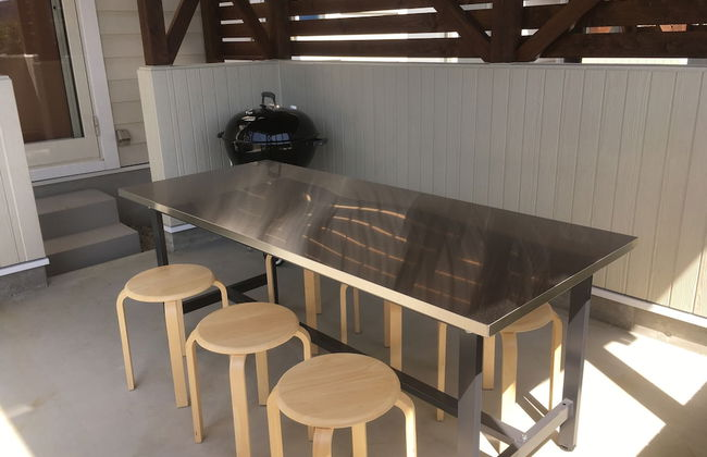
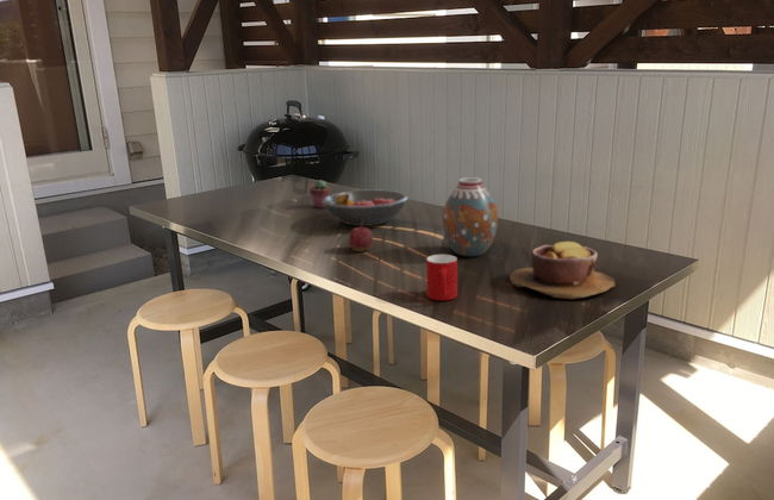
+ bowl [508,240,617,300]
+ potted succulent [308,179,331,210]
+ fruit bowl [323,189,410,227]
+ cup [425,254,458,301]
+ apple [348,221,374,252]
+ vase [441,176,499,257]
